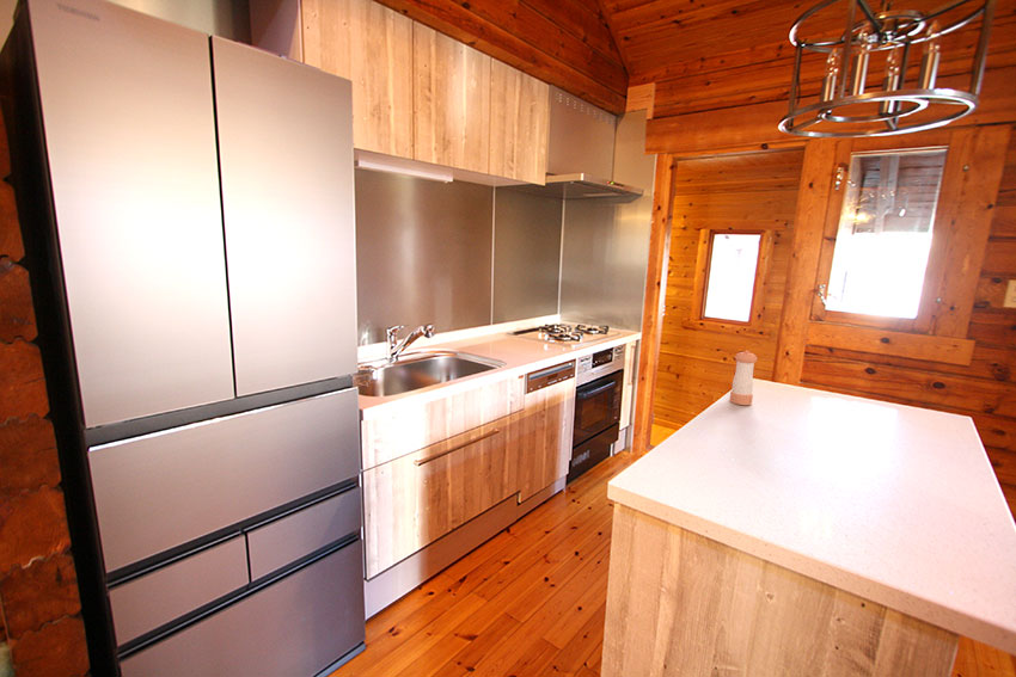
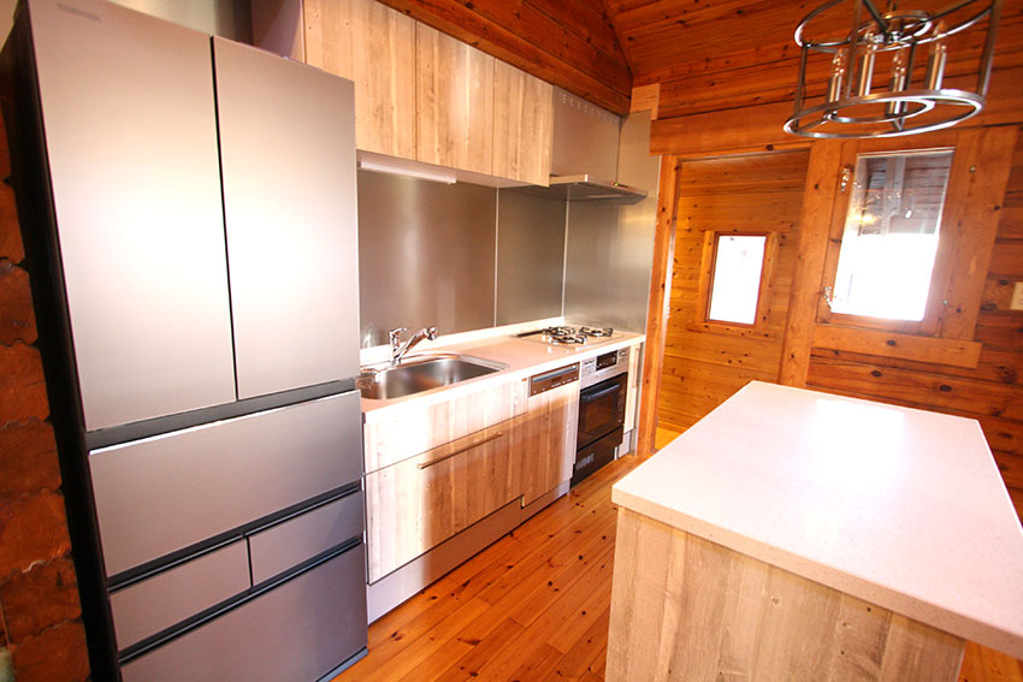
- pepper shaker [729,350,758,406]
